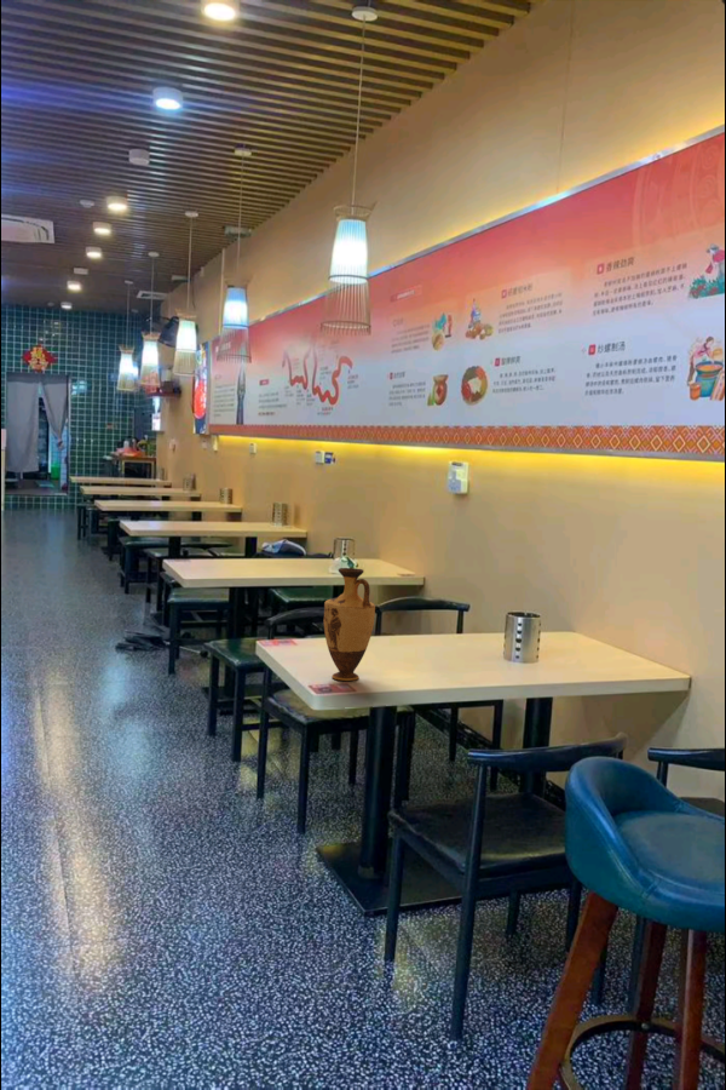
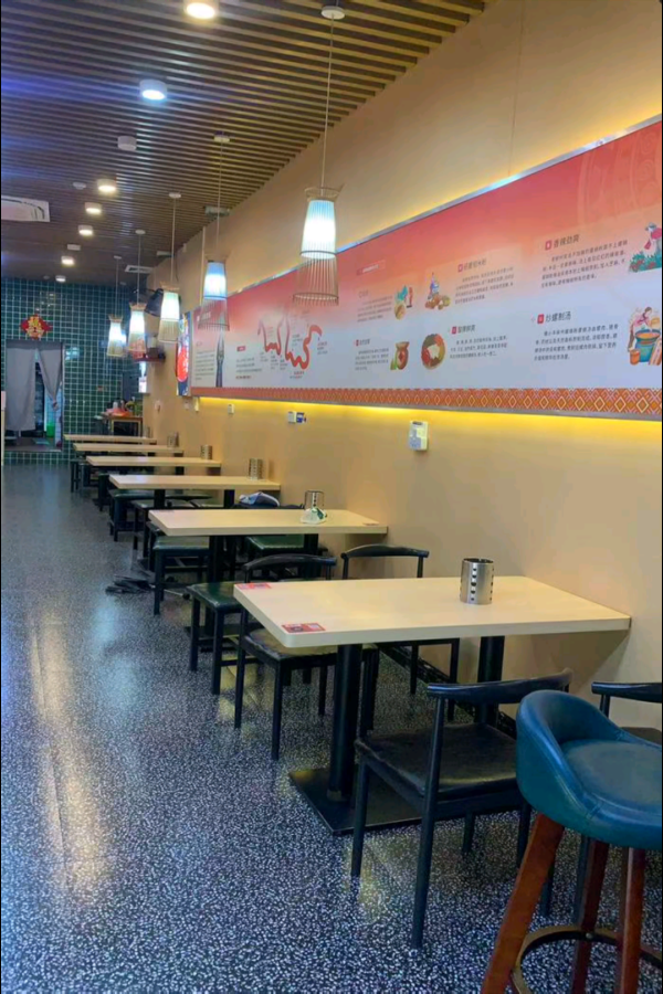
- vase [323,567,376,682]
